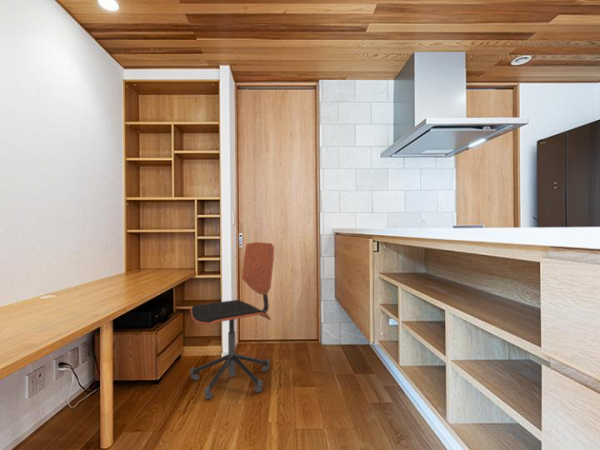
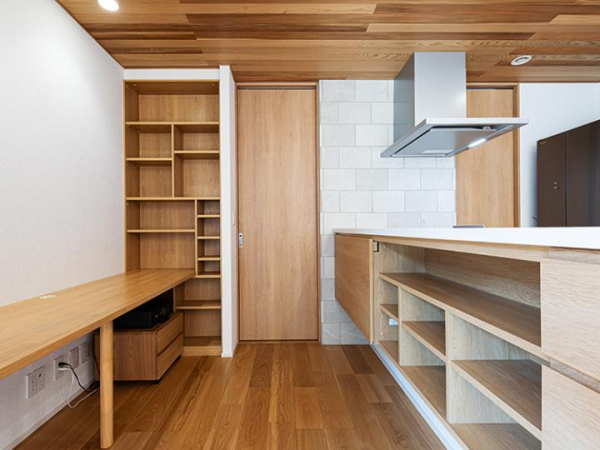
- office chair [189,241,275,400]
